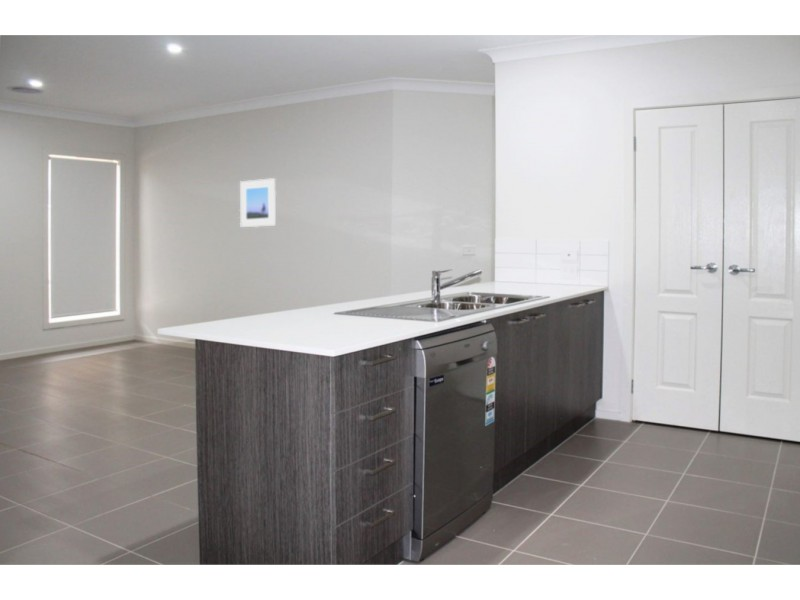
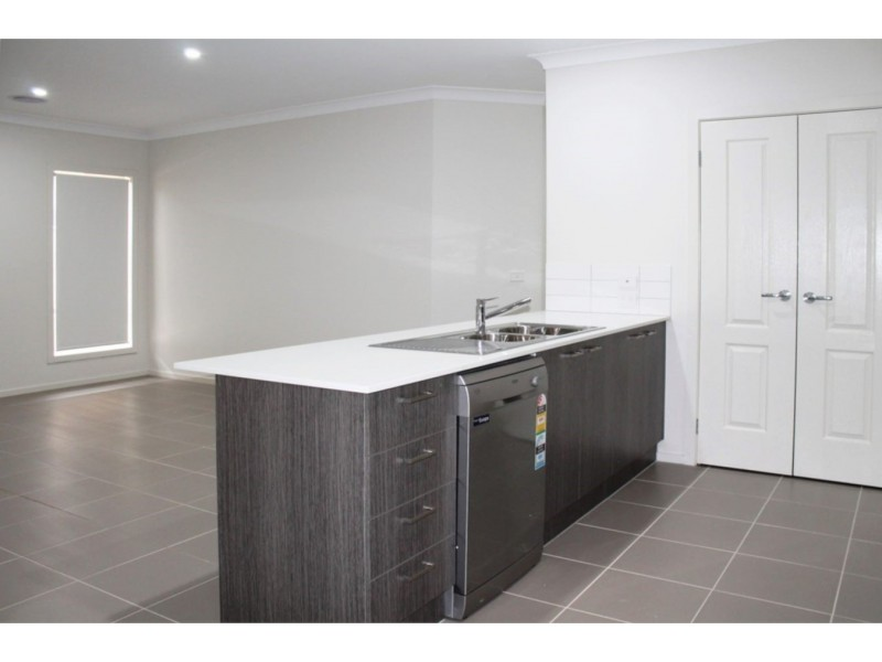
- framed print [239,177,277,228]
